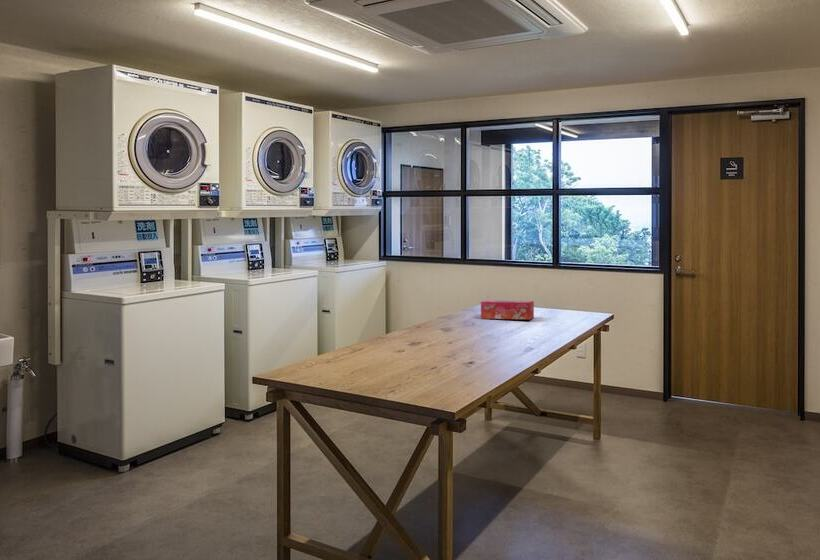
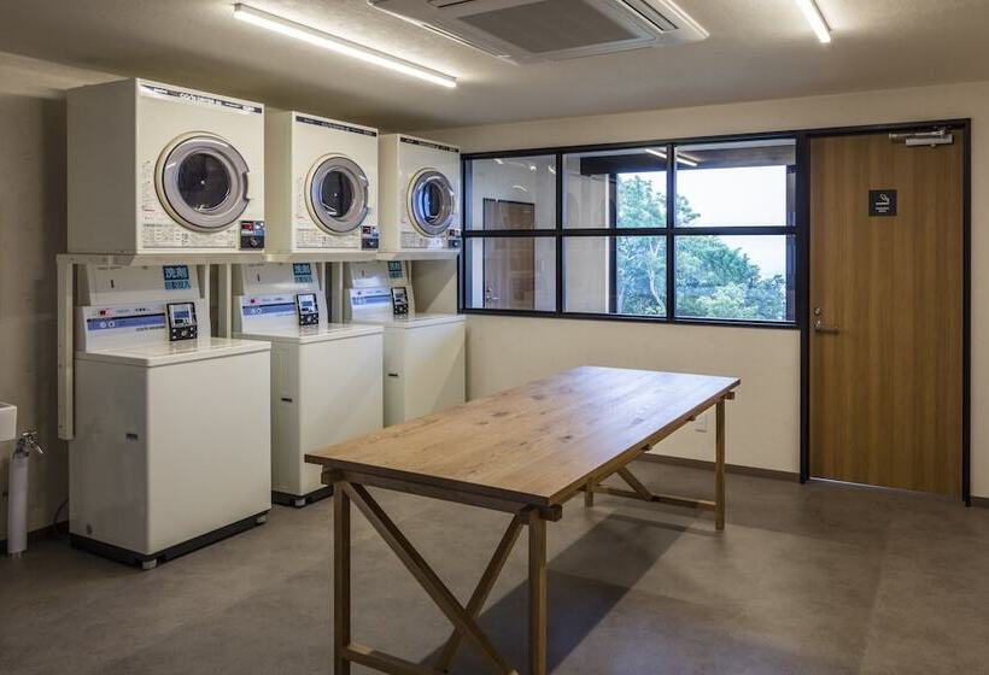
- tissue box [480,300,535,320]
